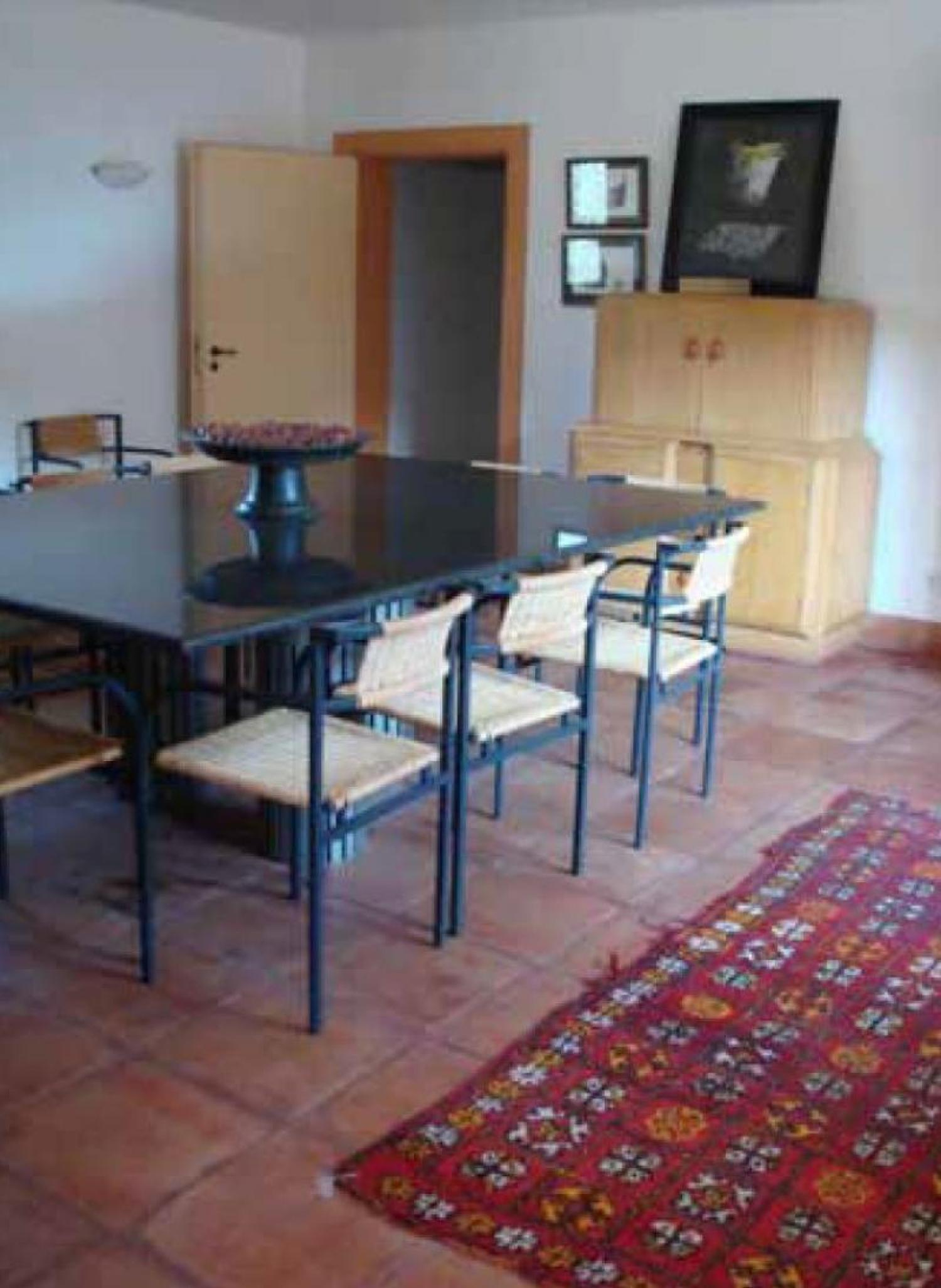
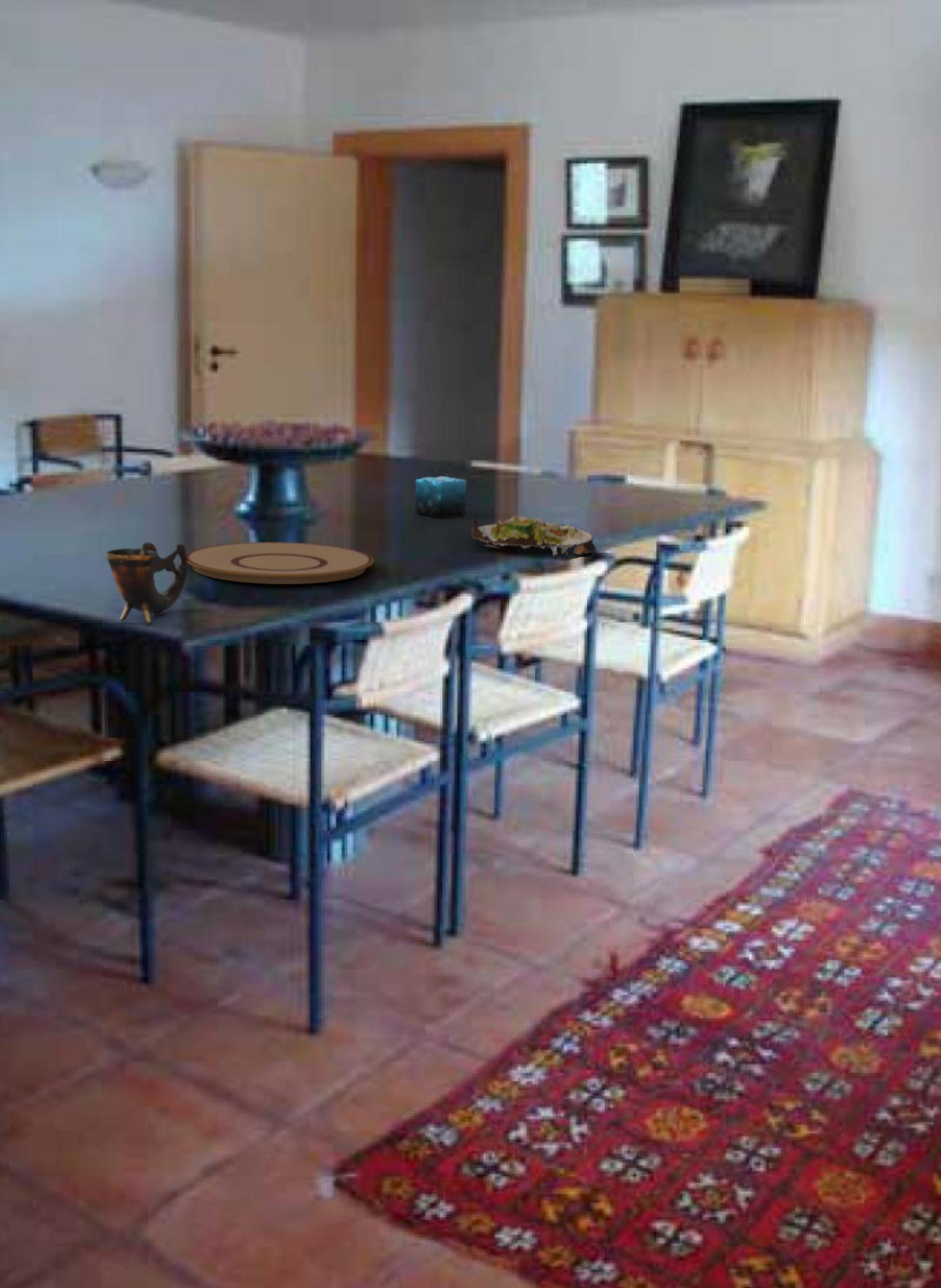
+ candle [415,464,467,518]
+ salad plate [470,514,597,557]
+ plate [187,541,375,585]
+ cup [105,541,188,625]
